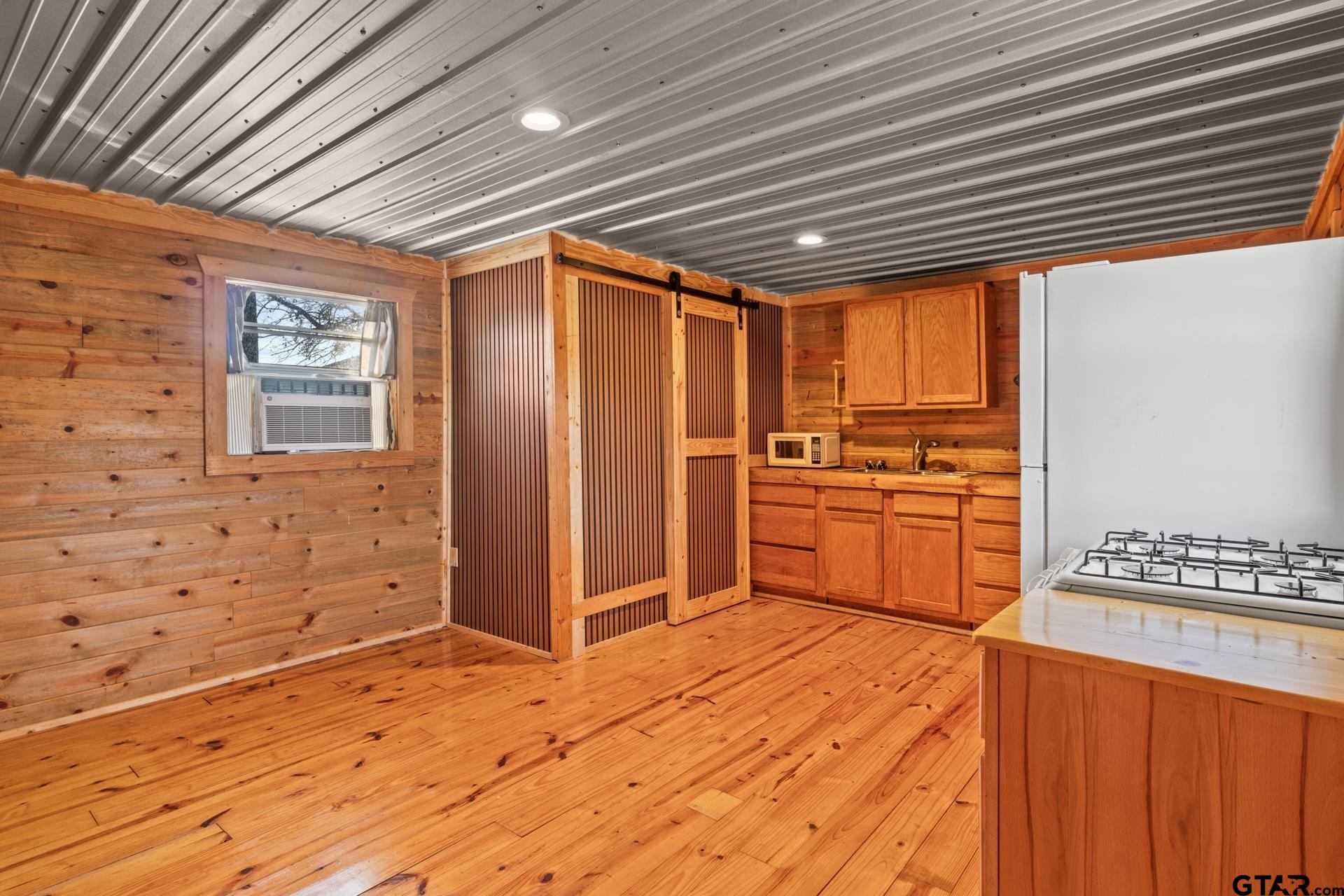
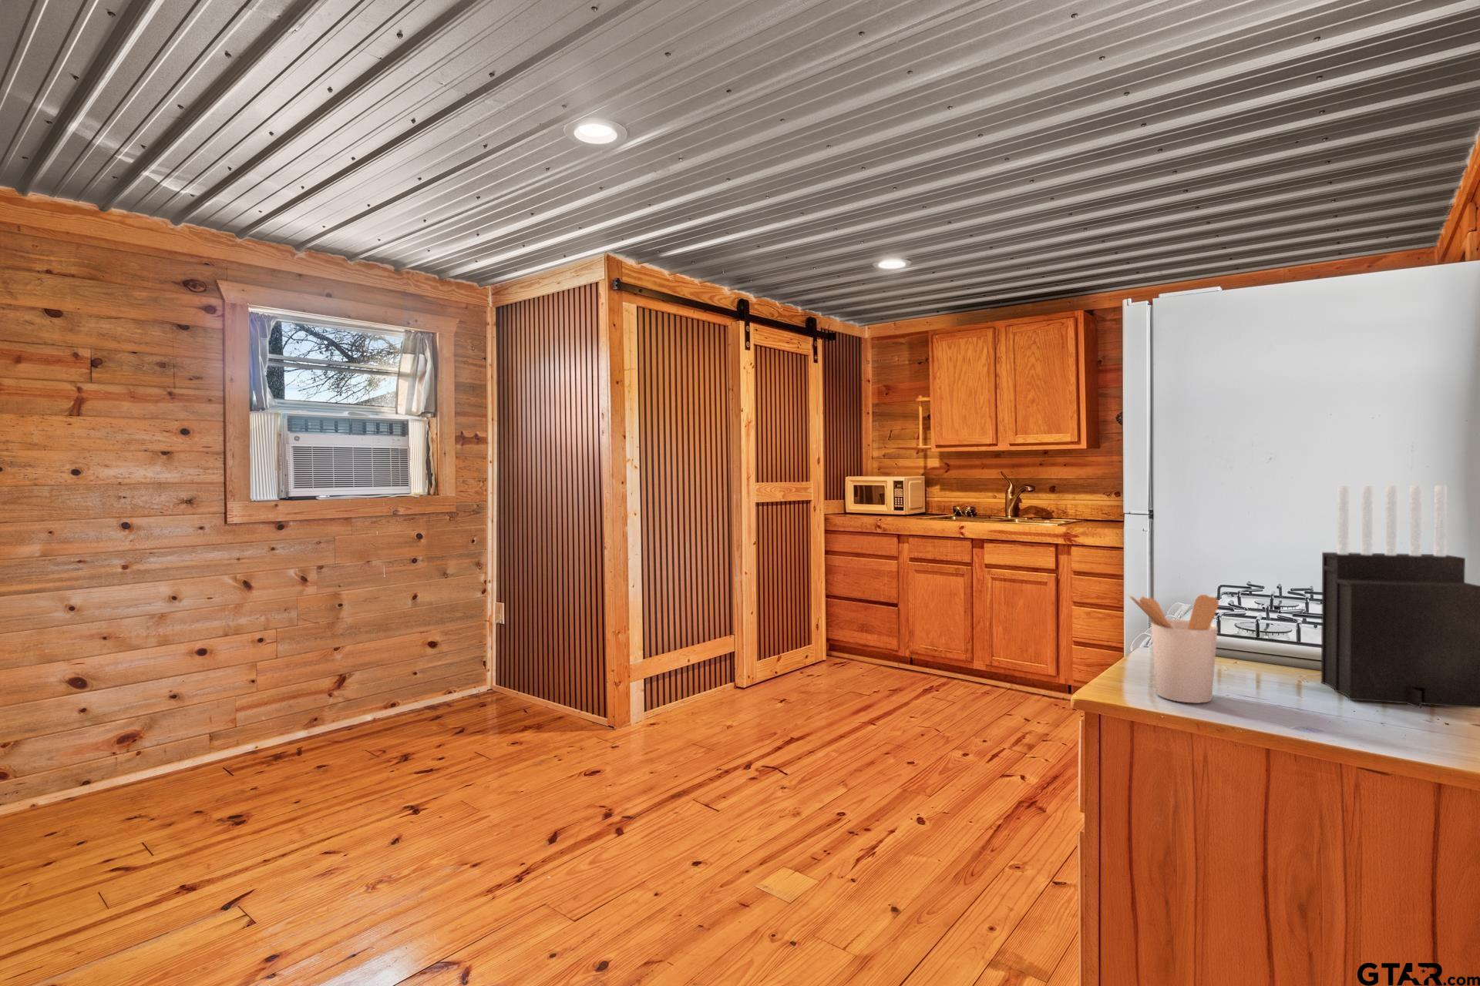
+ knife block [1320,485,1480,709]
+ utensil holder [1127,593,1219,704]
